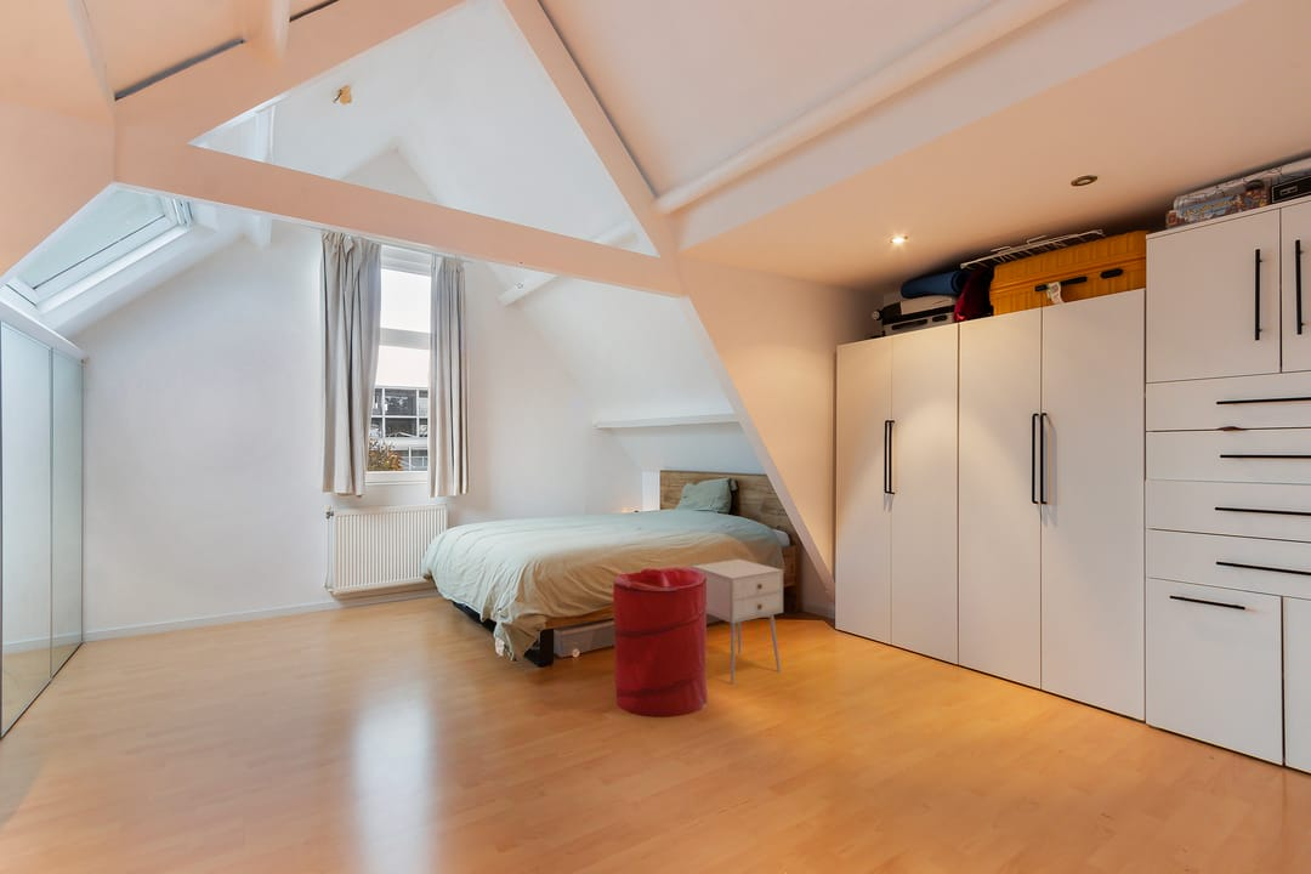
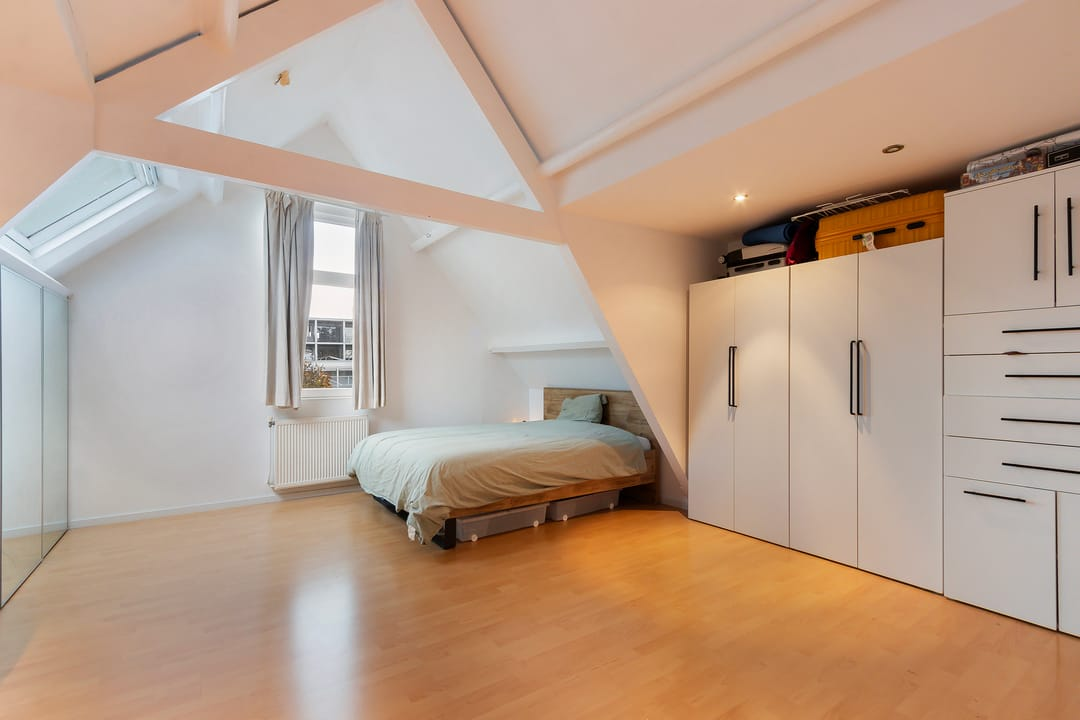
- laundry hamper [612,566,708,719]
- nightstand [689,558,784,686]
